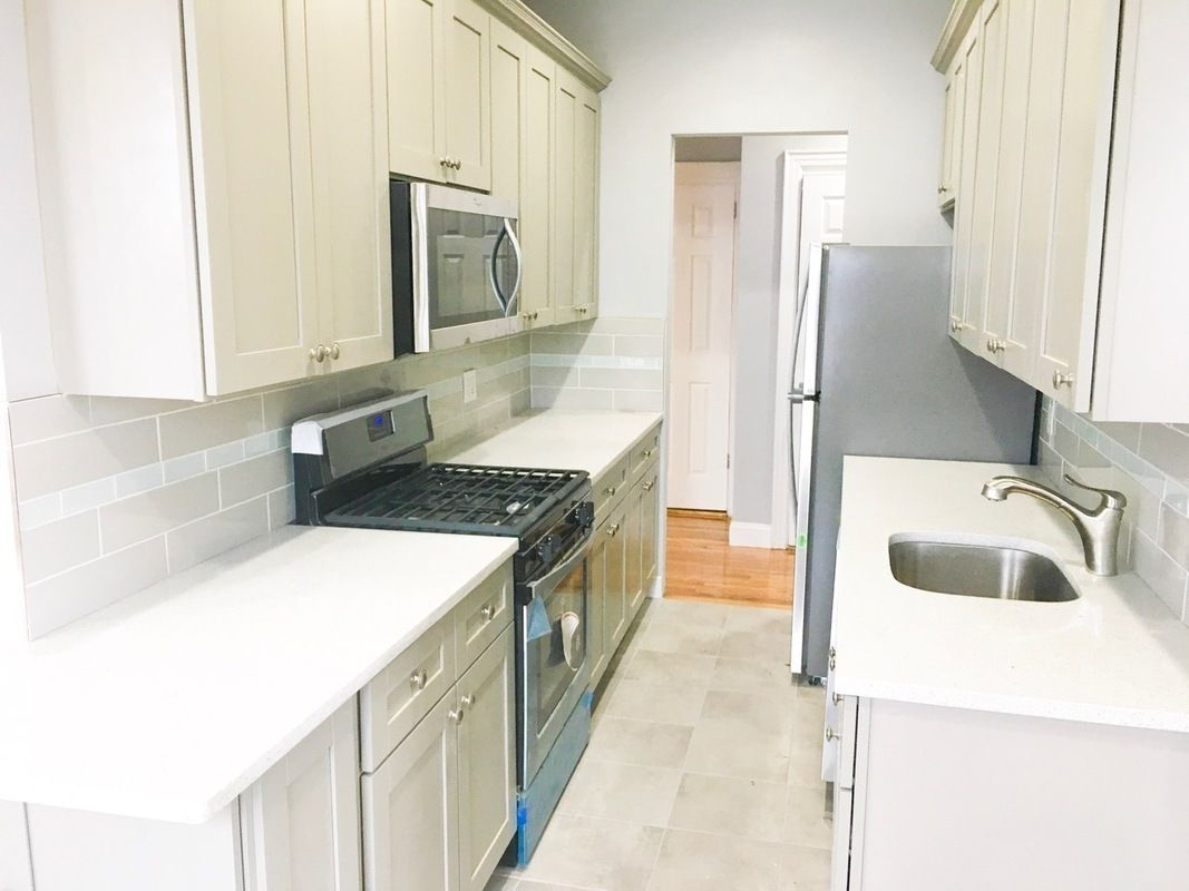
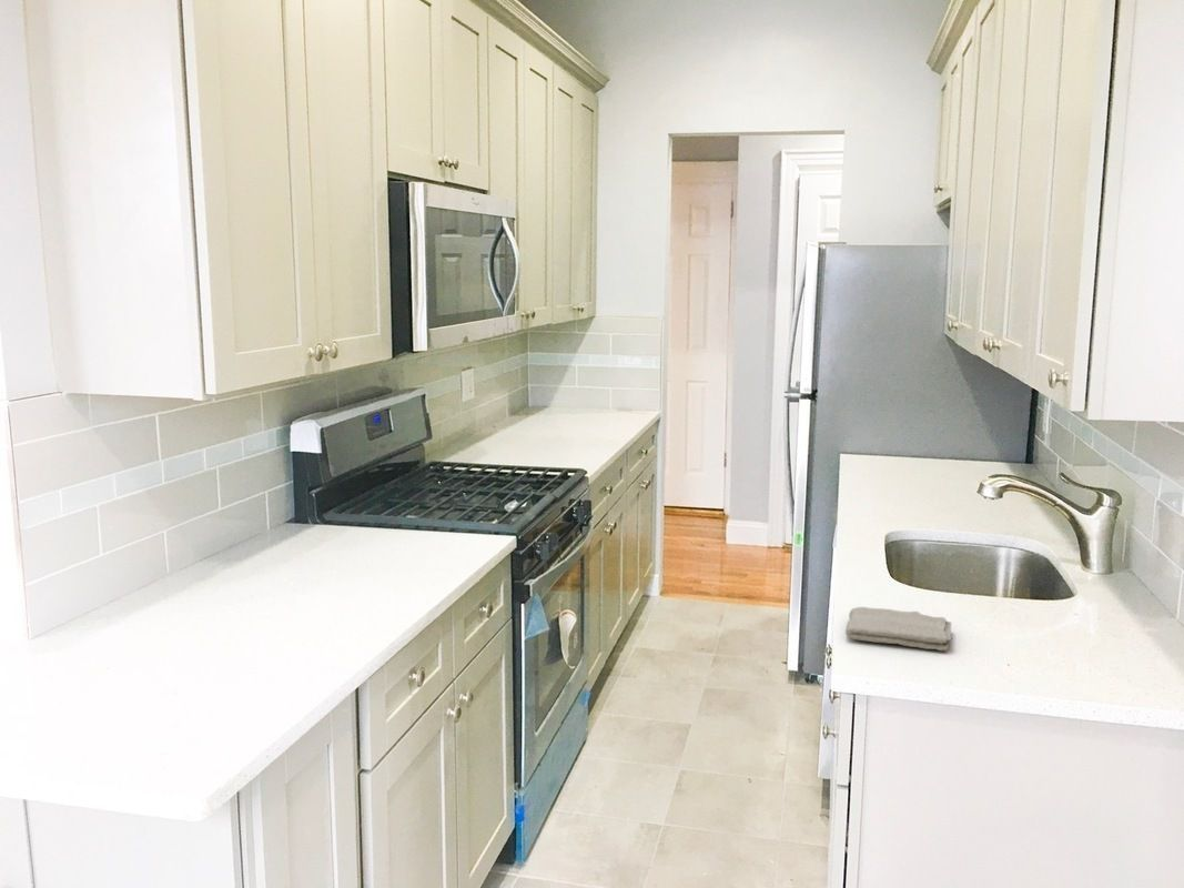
+ washcloth [844,606,953,653]
